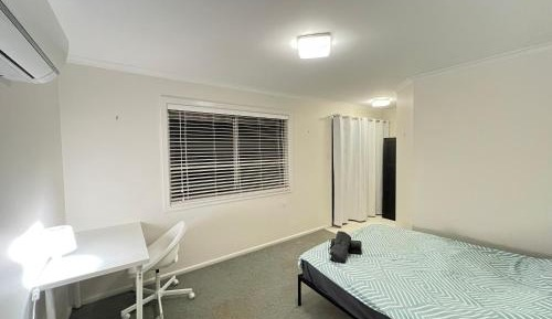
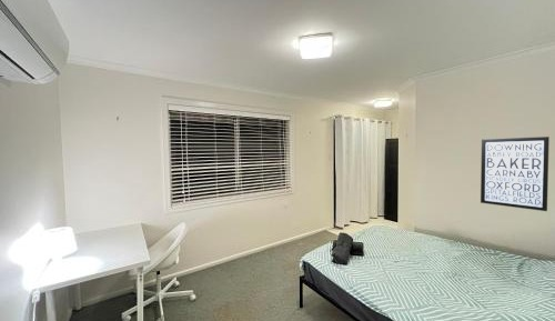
+ wall art [480,136,551,212]
